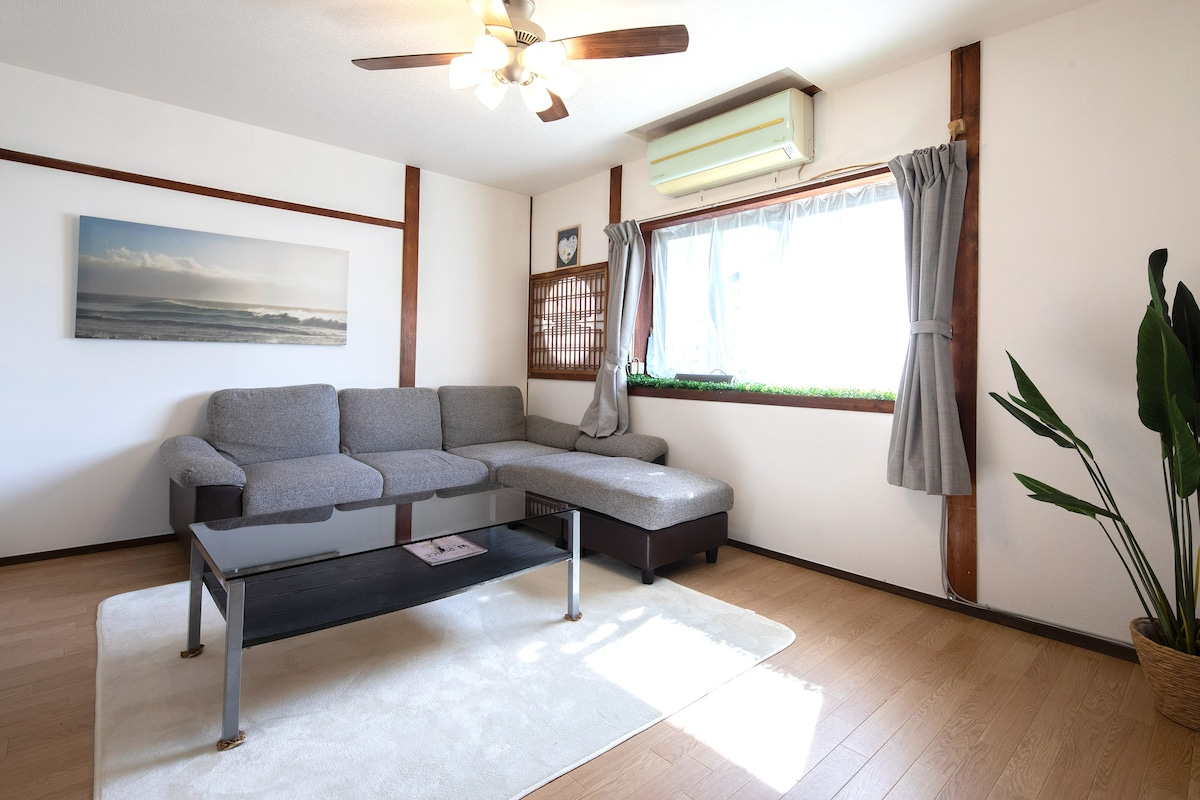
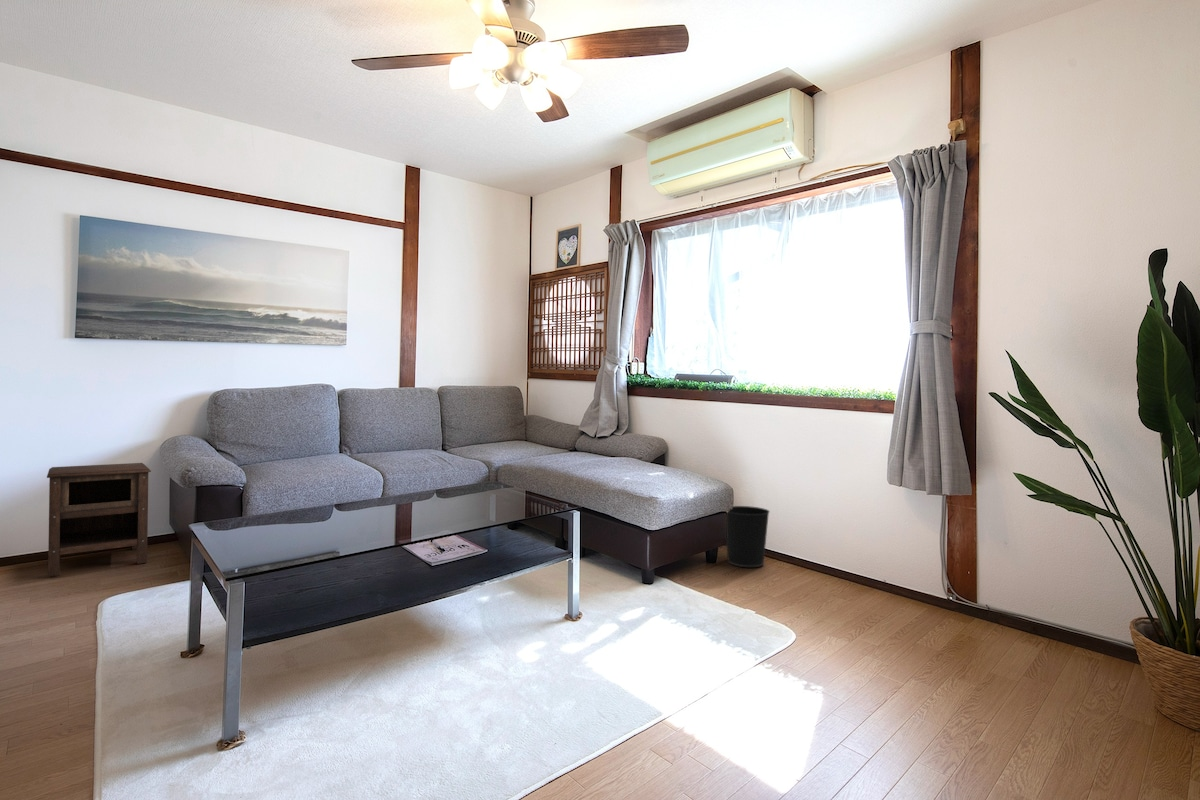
+ nightstand [46,462,152,577]
+ wastebasket [725,505,771,568]
